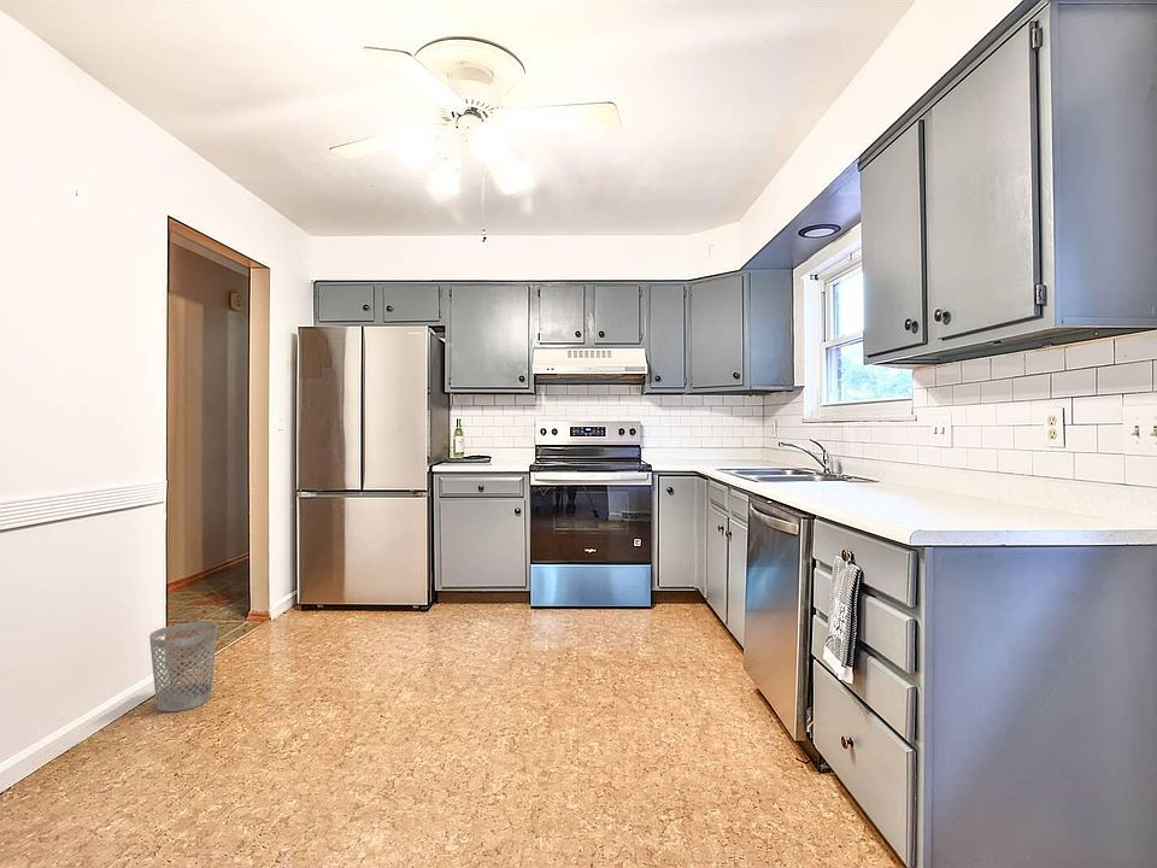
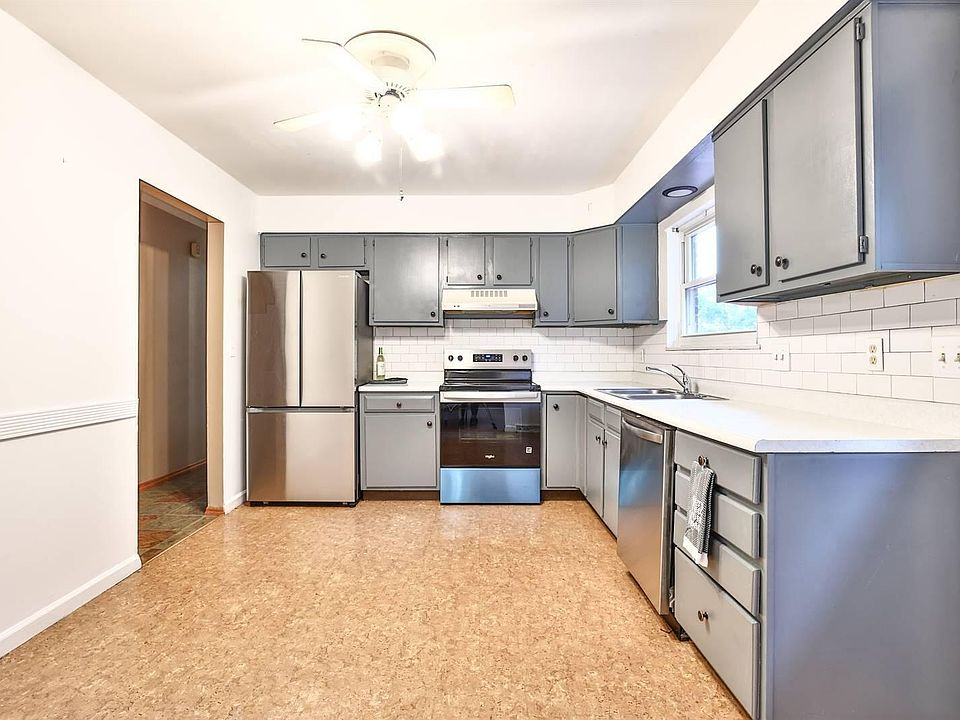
- wastebasket [148,621,218,712]
